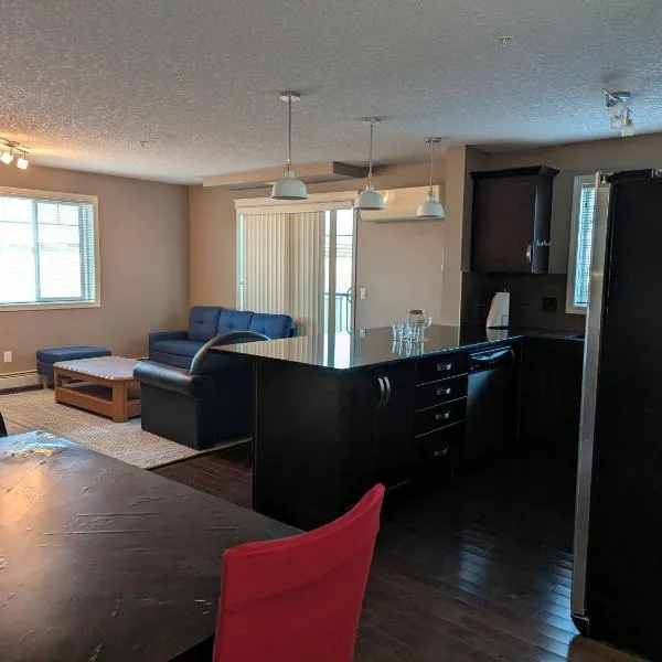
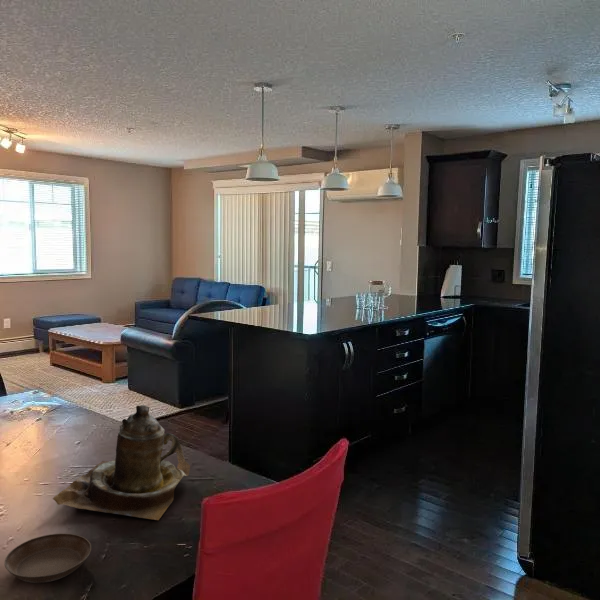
+ saucer [4,532,92,584]
+ teapot [52,404,191,521]
